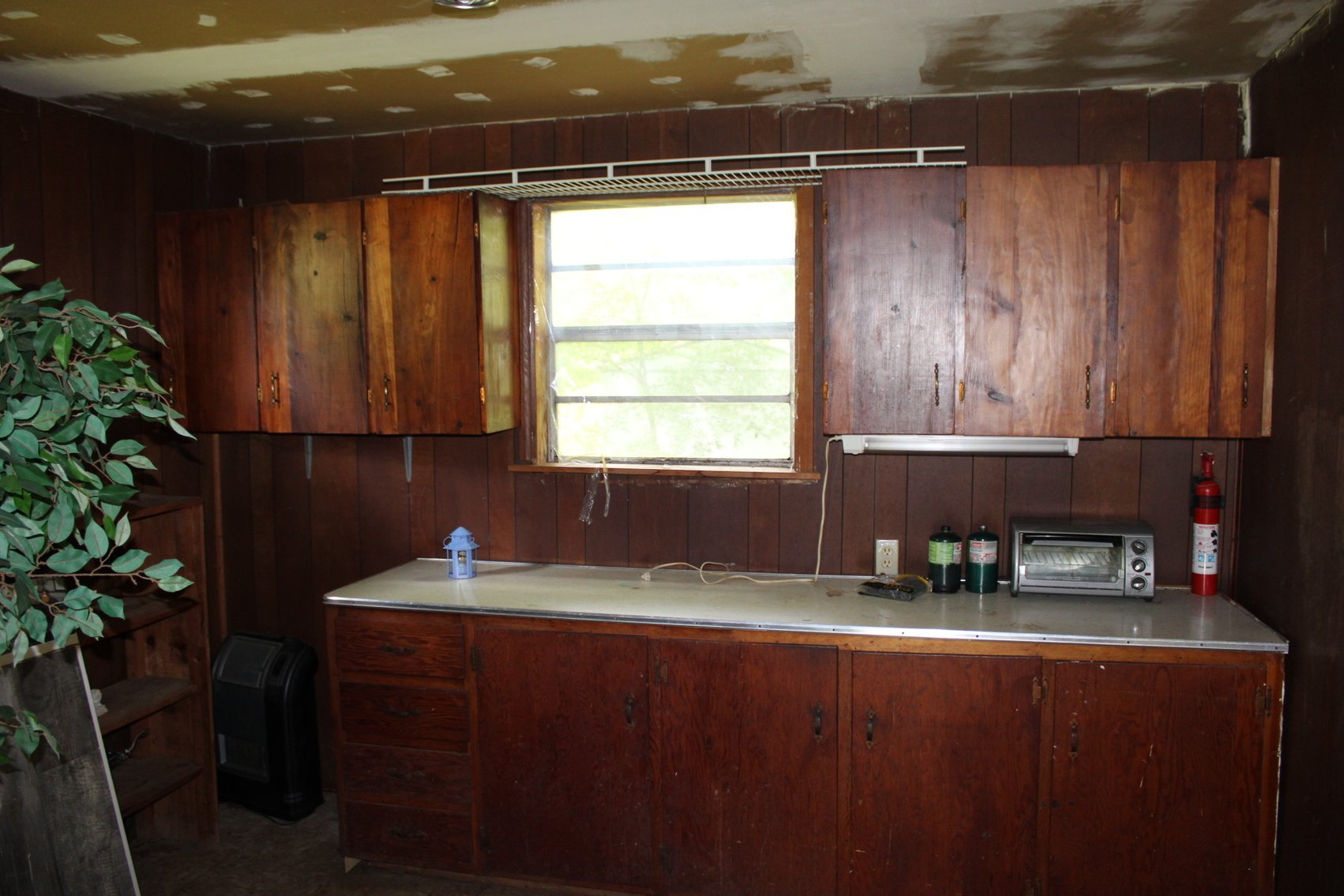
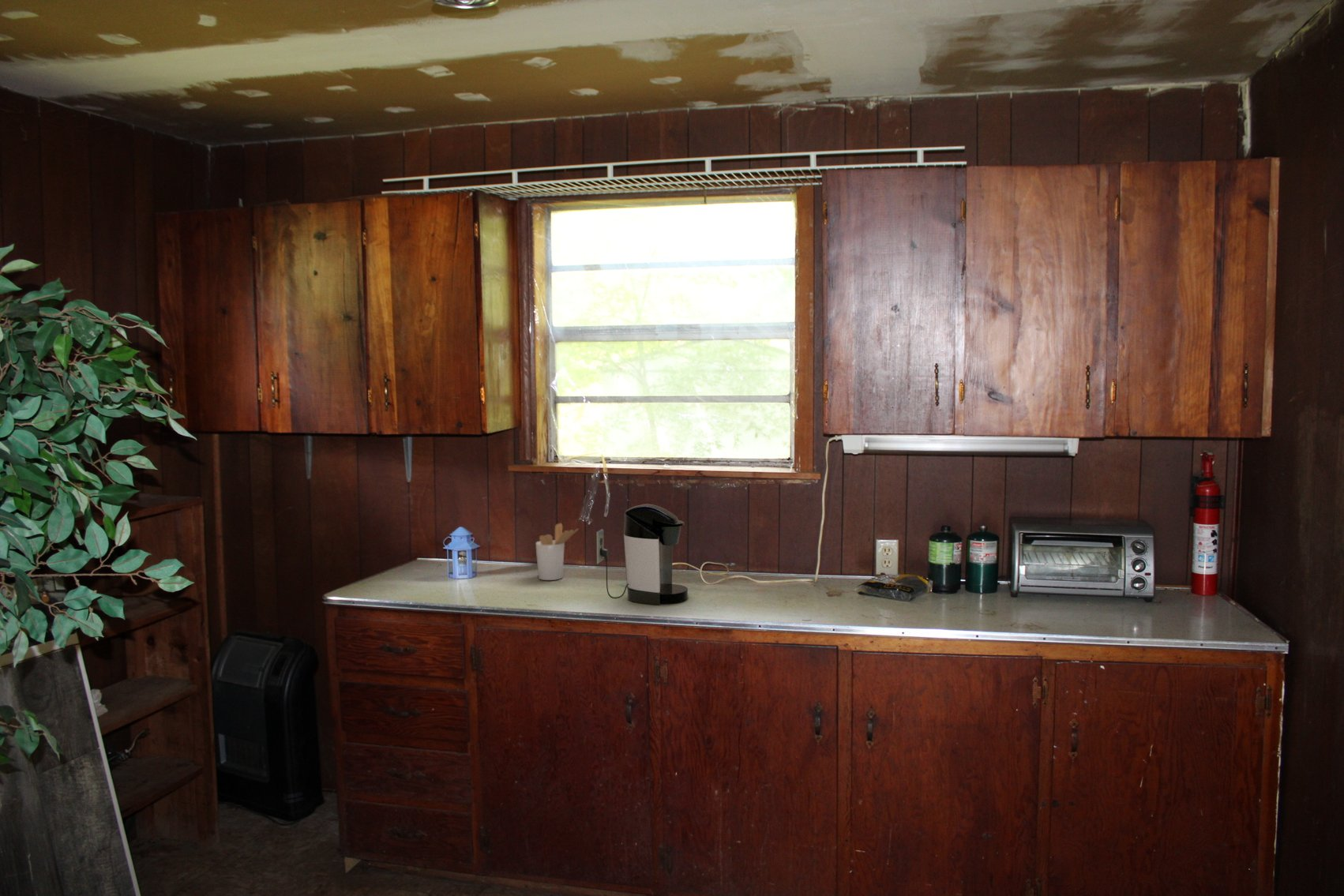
+ coffee maker [596,504,689,605]
+ utensil holder [535,523,580,581]
